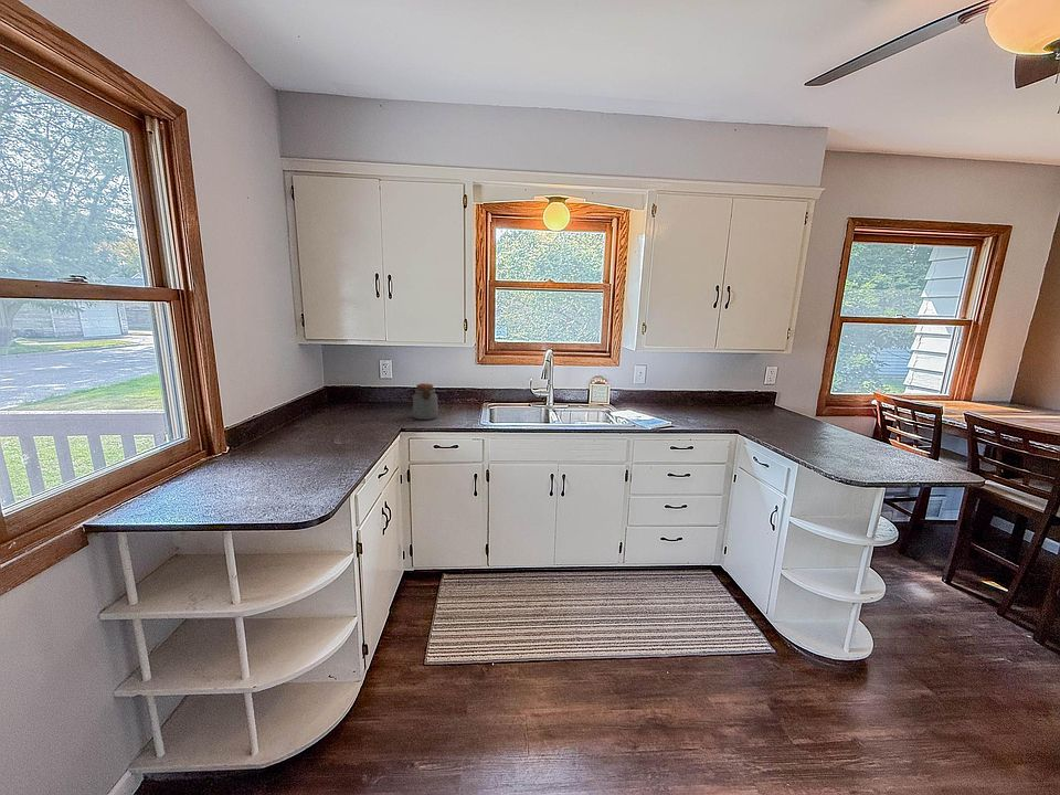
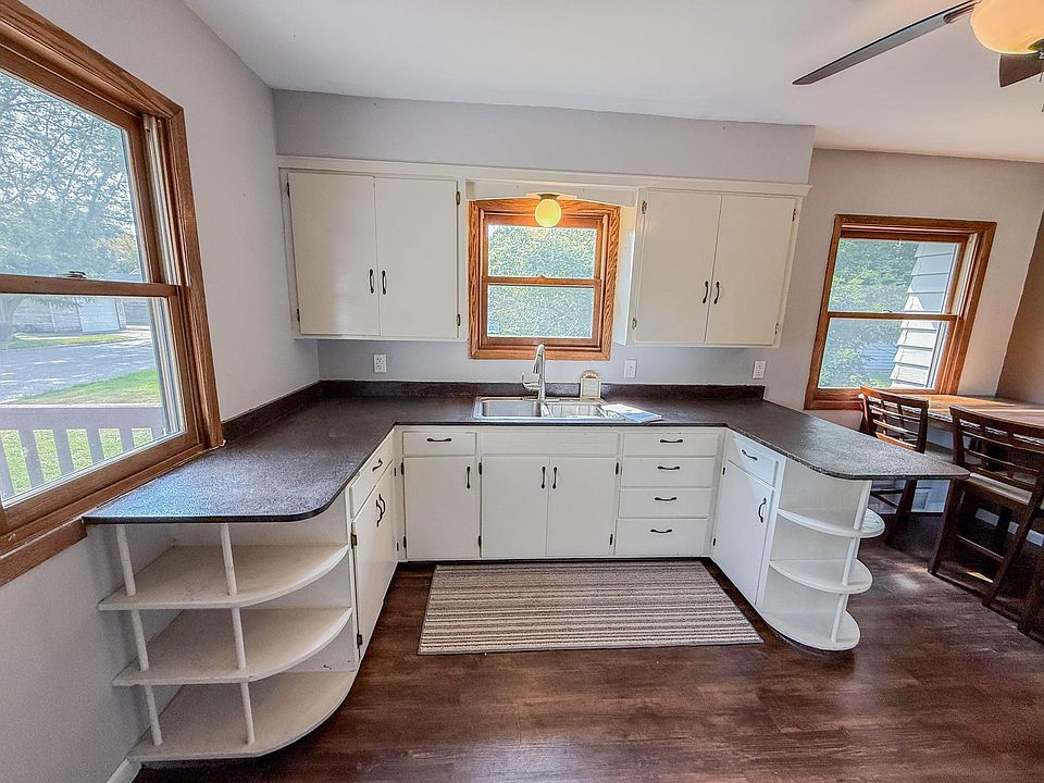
- jar [412,382,439,421]
